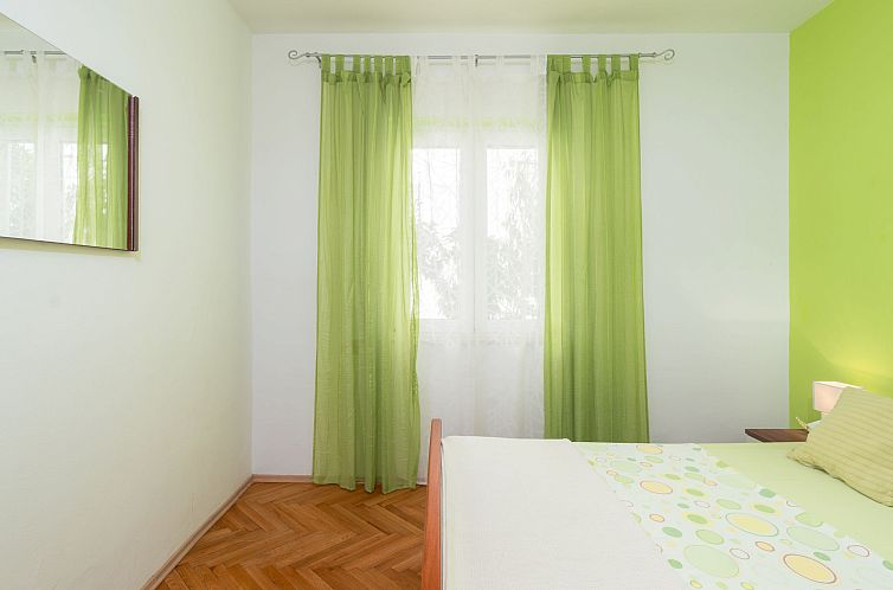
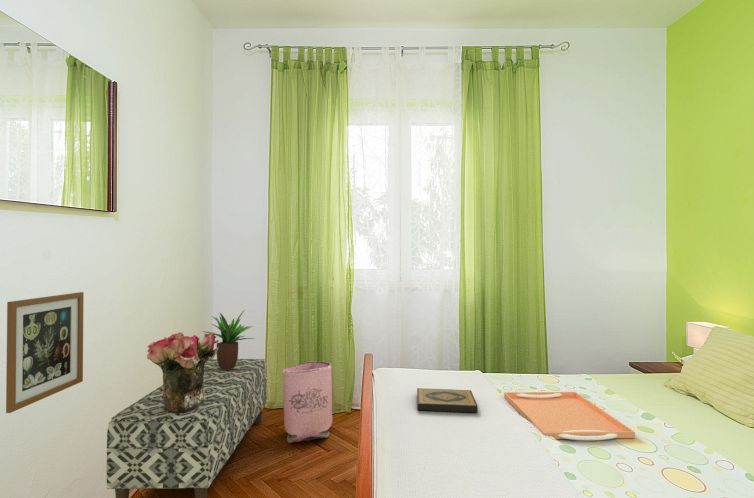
+ potted plant [200,310,255,370]
+ hardback book [416,387,479,413]
+ bouquet [146,331,220,413]
+ bench [105,358,268,498]
+ serving tray [503,390,636,441]
+ bag [281,360,333,444]
+ wall art [5,291,85,414]
